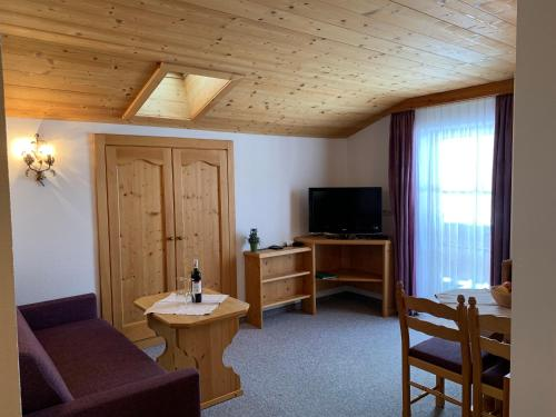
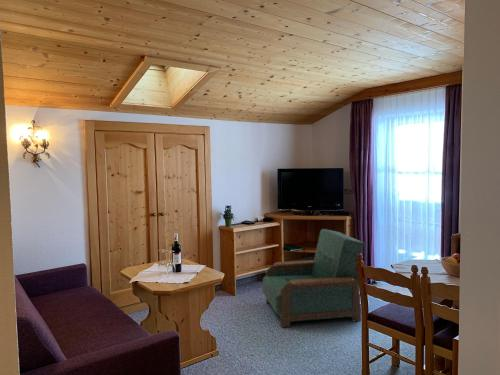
+ armchair [262,228,365,329]
